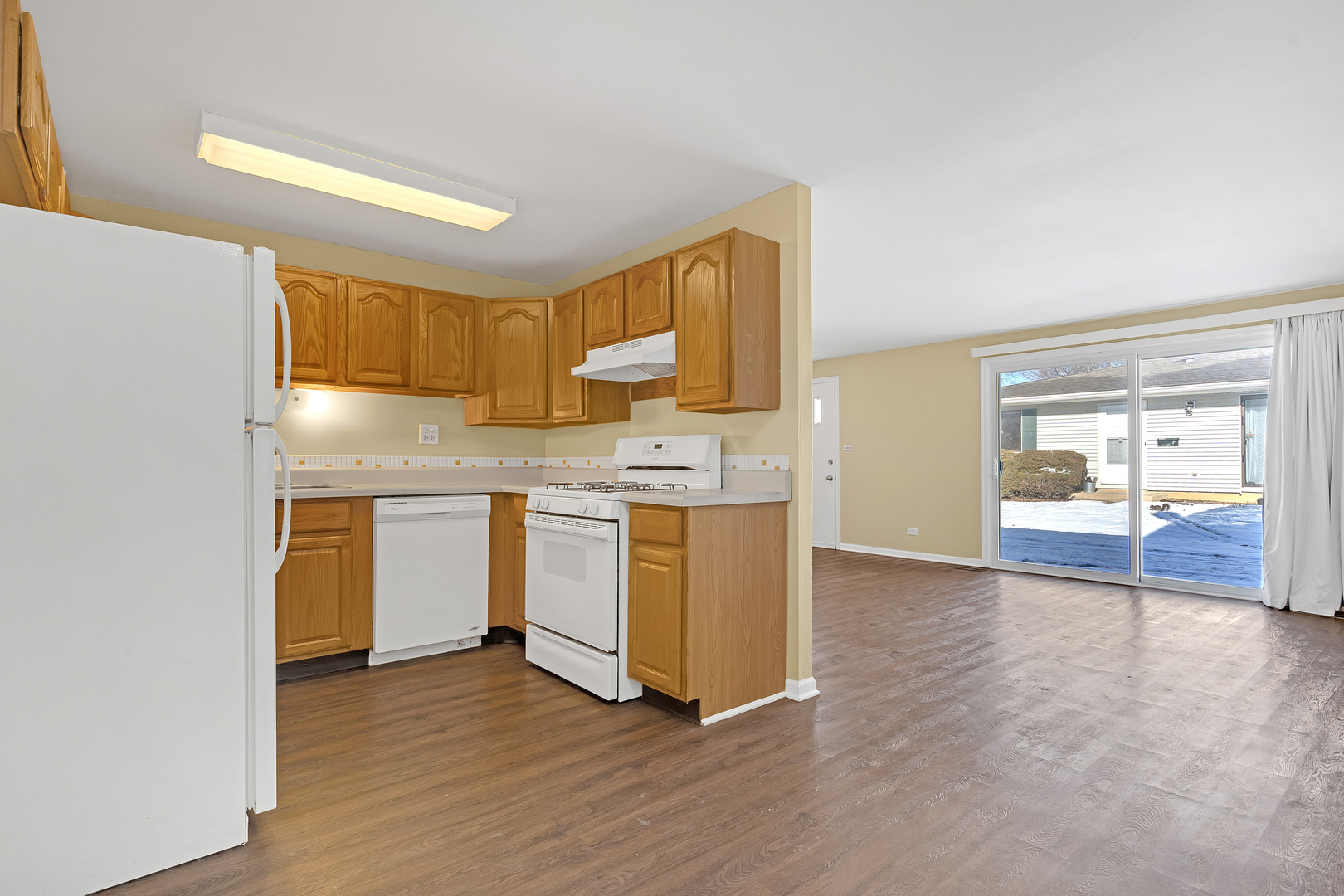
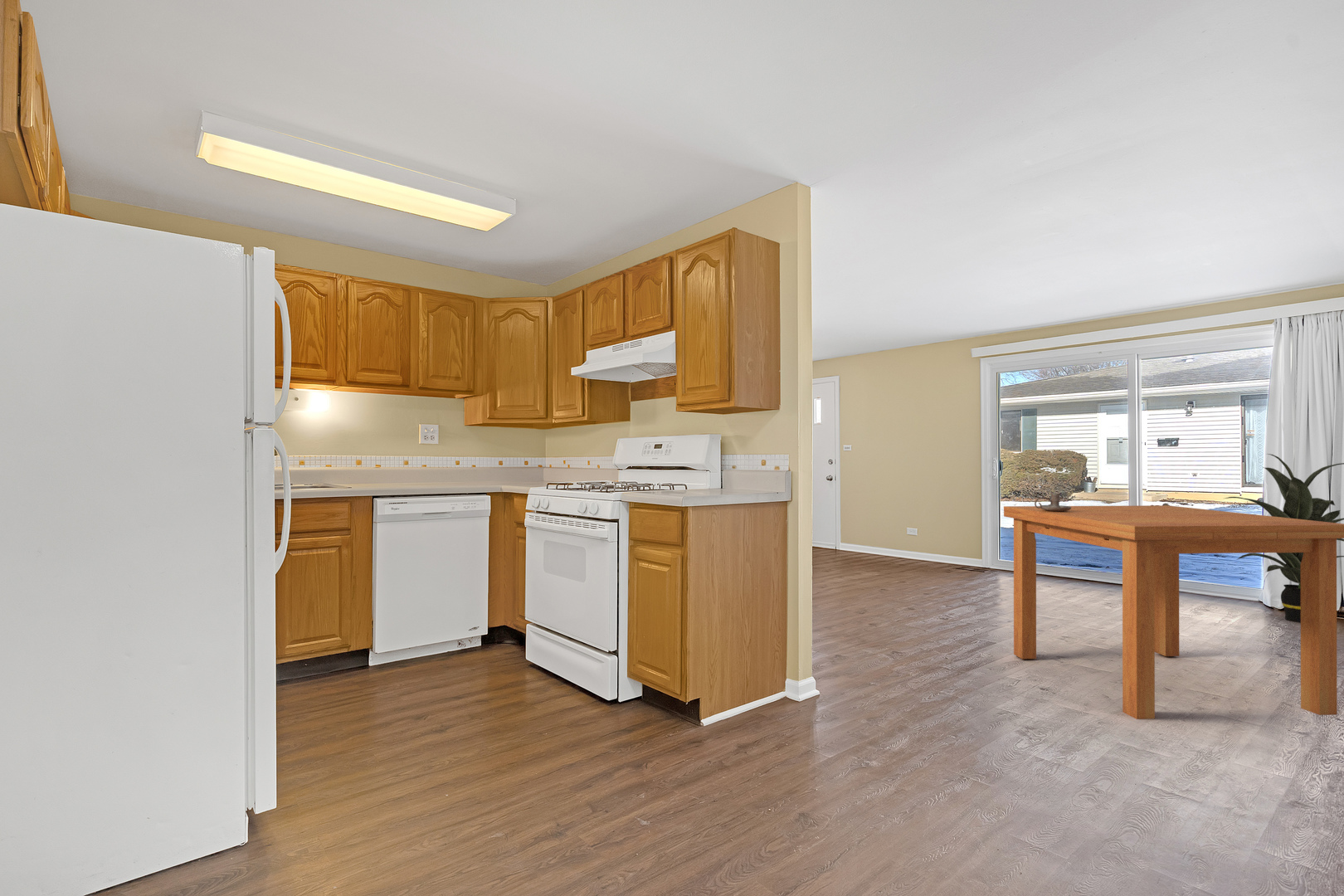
+ dining table [1003,504,1344,720]
+ candle holder [1034,492,1071,512]
+ indoor plant [1224,453,1344,623]
